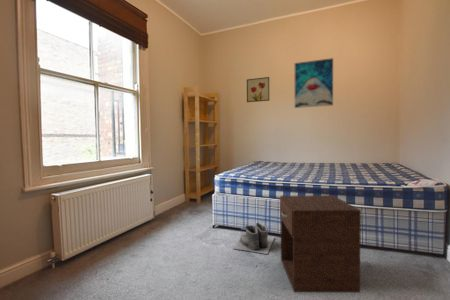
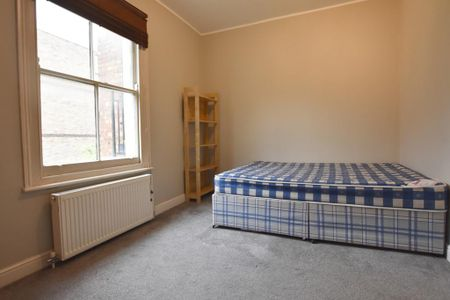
- wall art [246,76,270,103]
- boots [232,222,275,255]
- wall art [294,57,334,109]
- nightstand [279,194,362,293]
